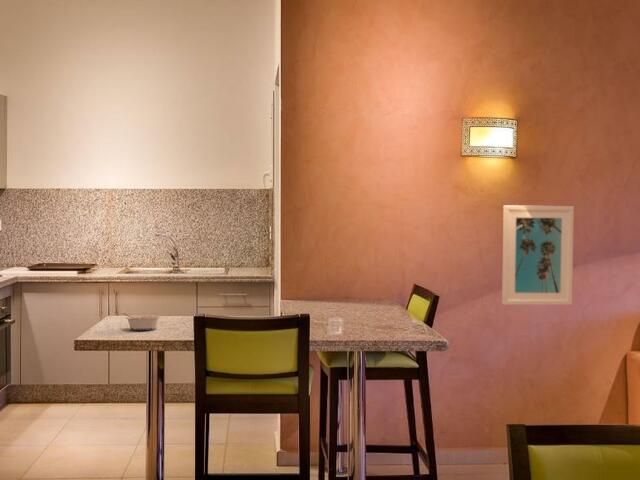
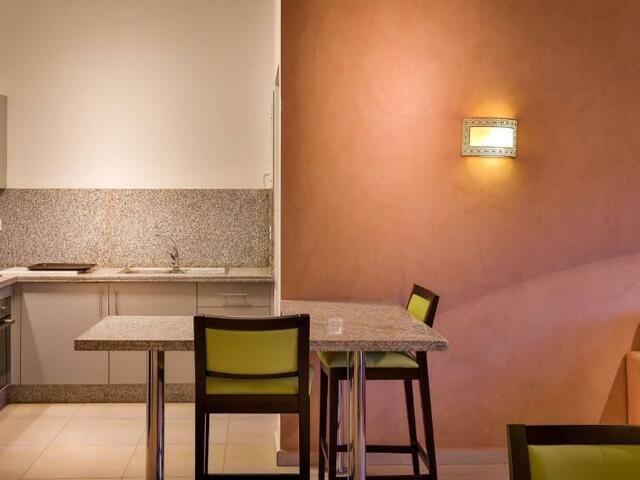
- legume [122,312,161,331]
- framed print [501,204,575,306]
